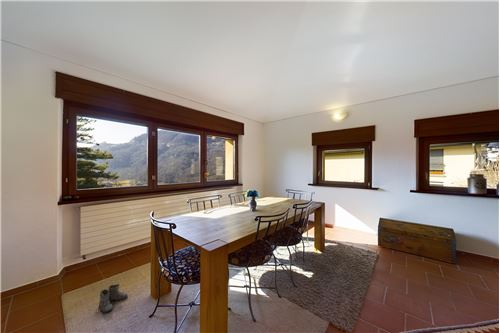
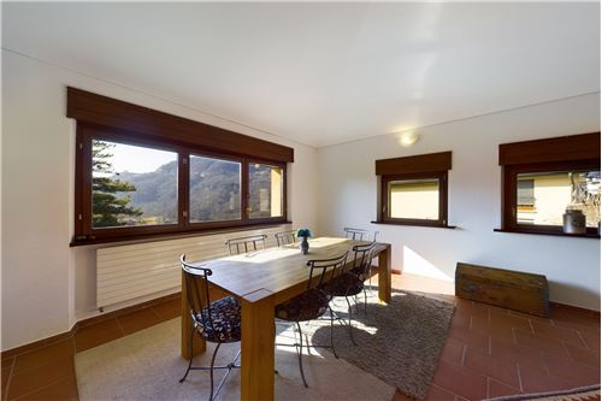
- boots [93,283,129,314]
